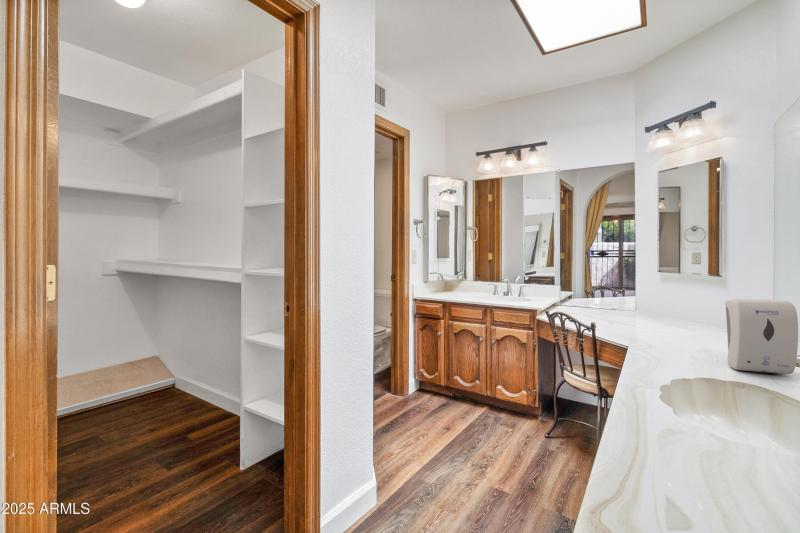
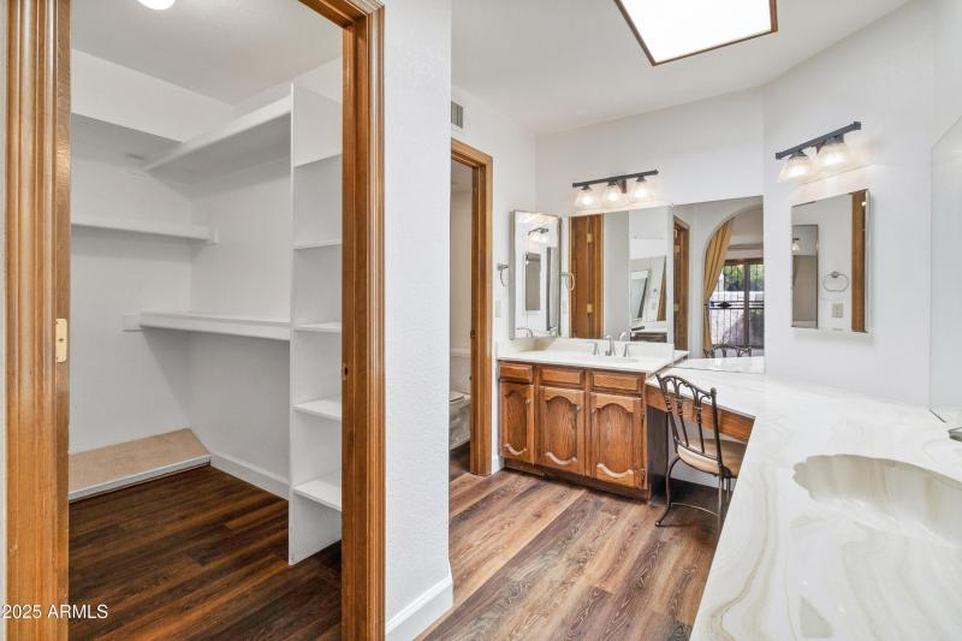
- soap dispenser [724,298,799,375]
